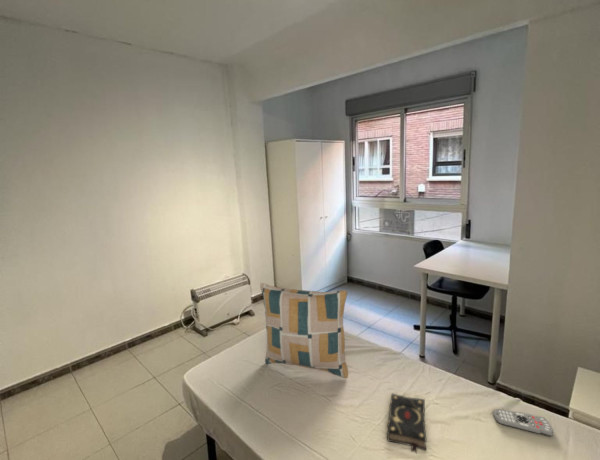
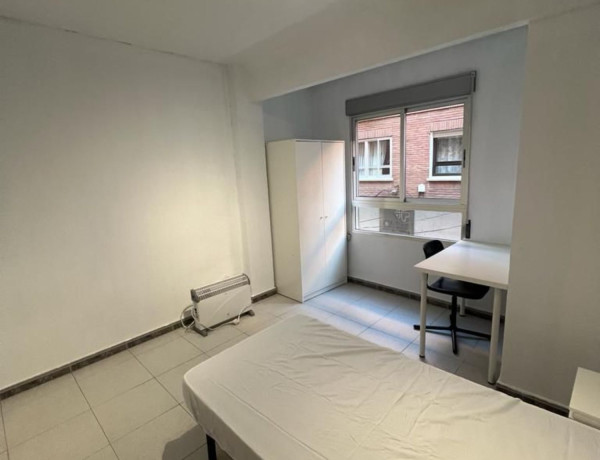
- remote control [492,408,554,437]
- pillow [259,282,349,379]
- book [386,393,428,454]
